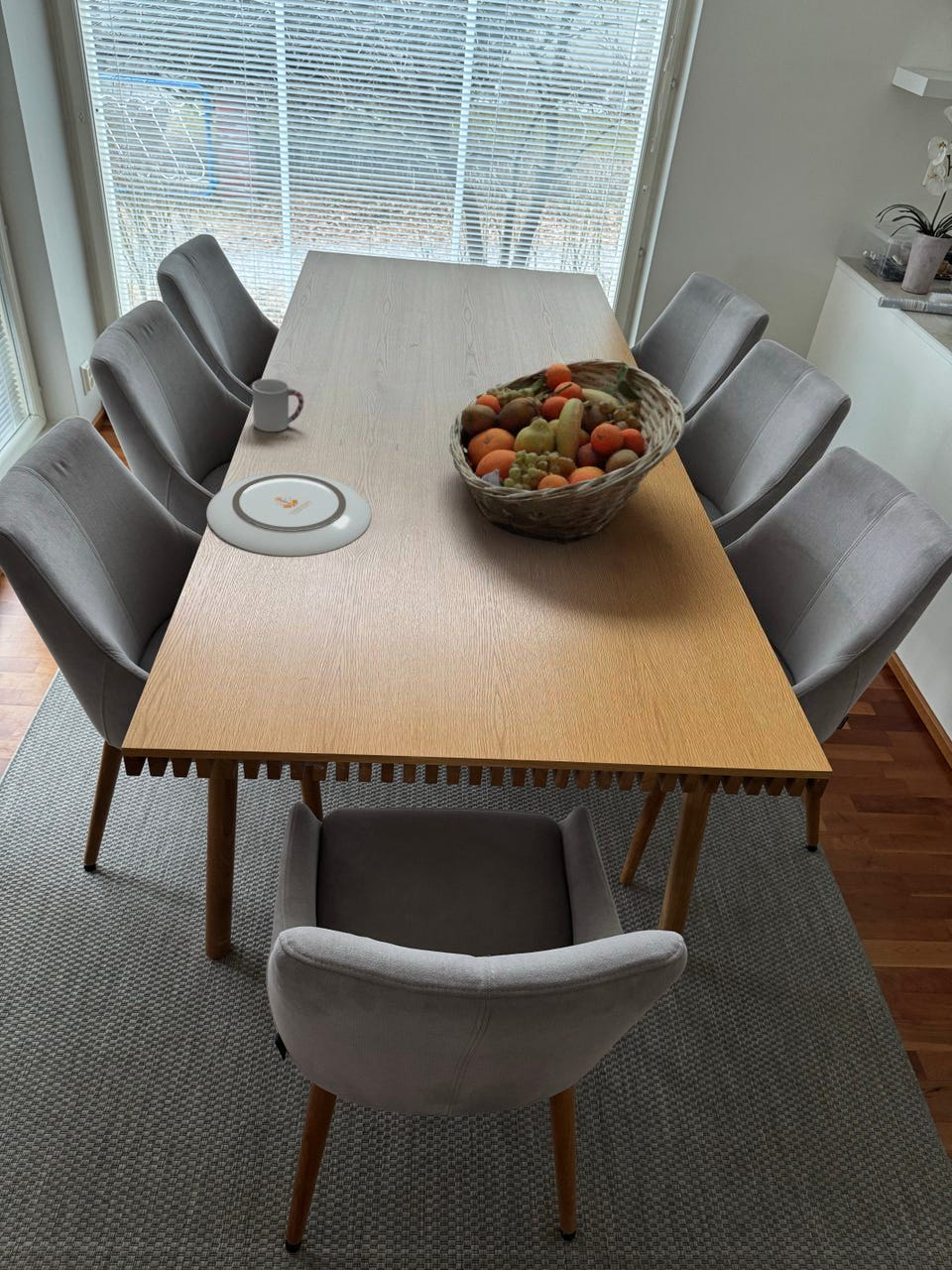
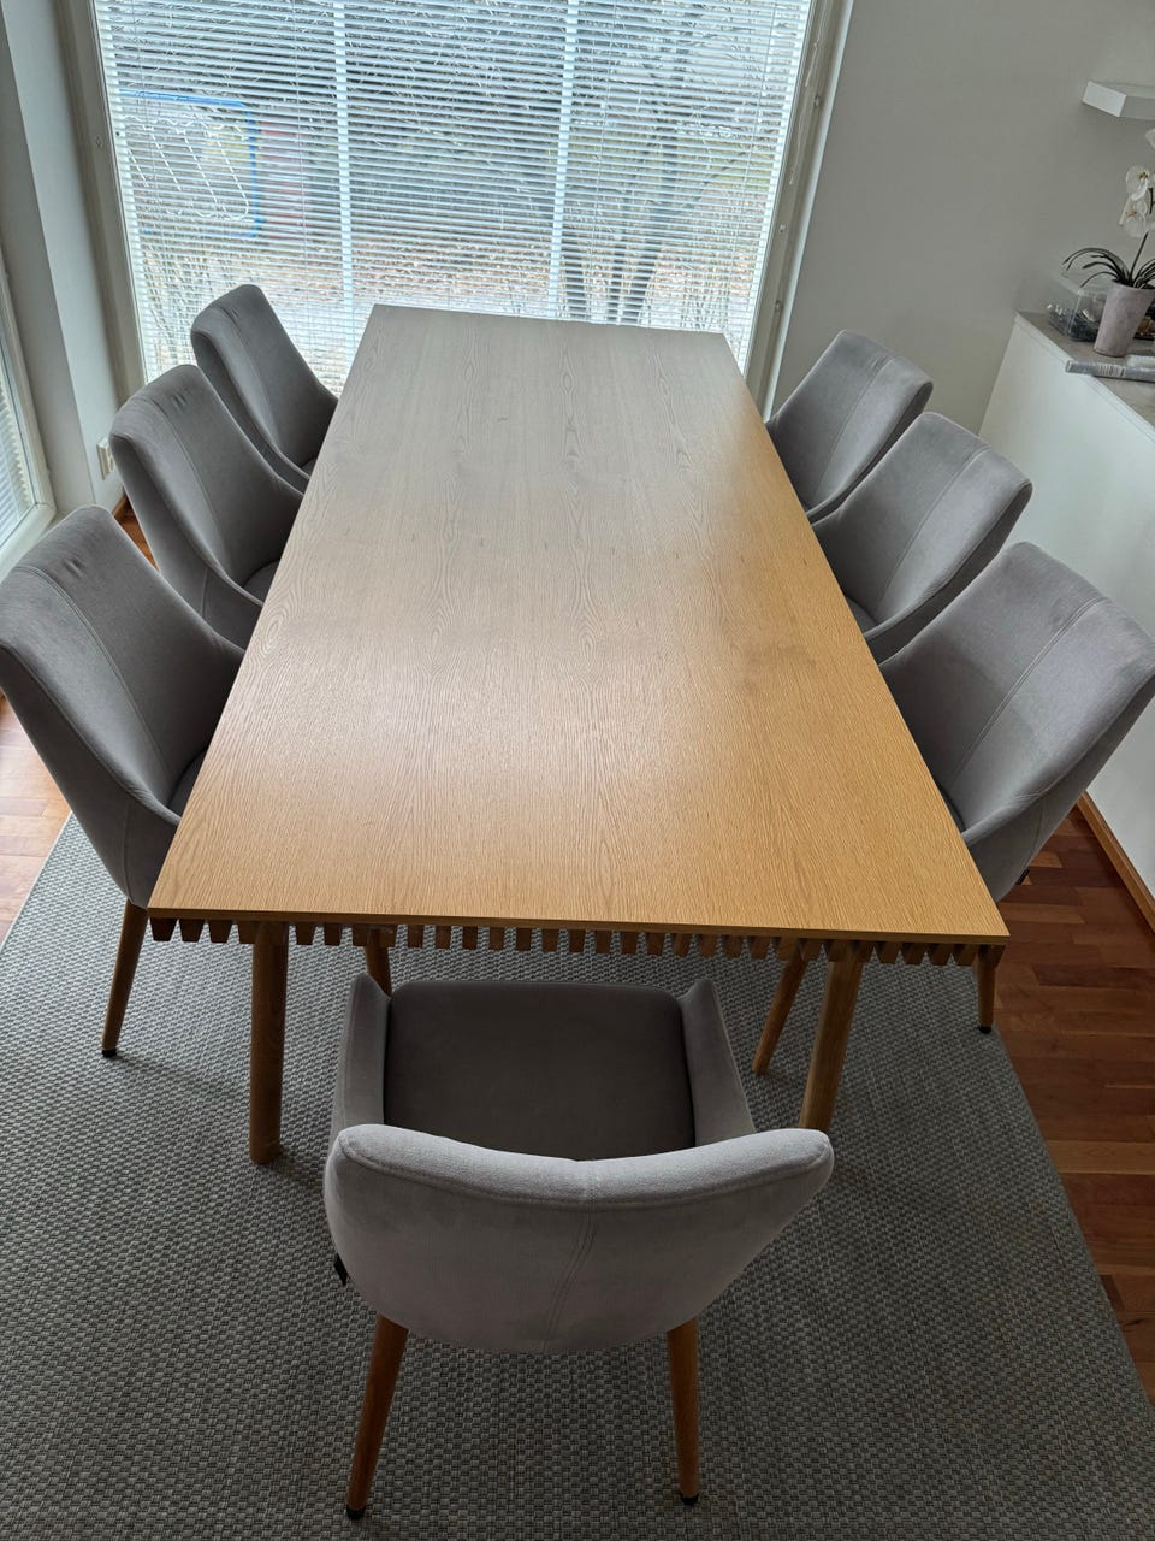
- fruit basket [449,357,685,545]
- plate [205,471,372,558]
- cup [251,378,304,433]
